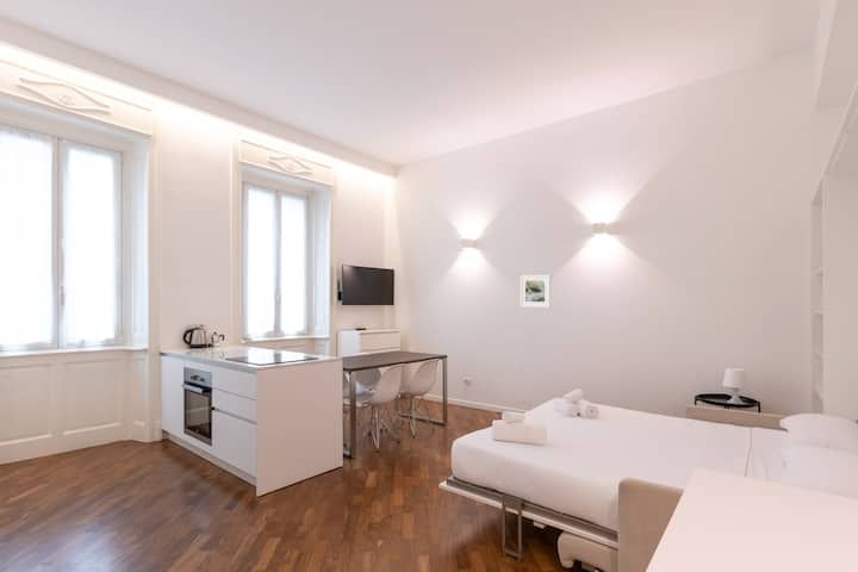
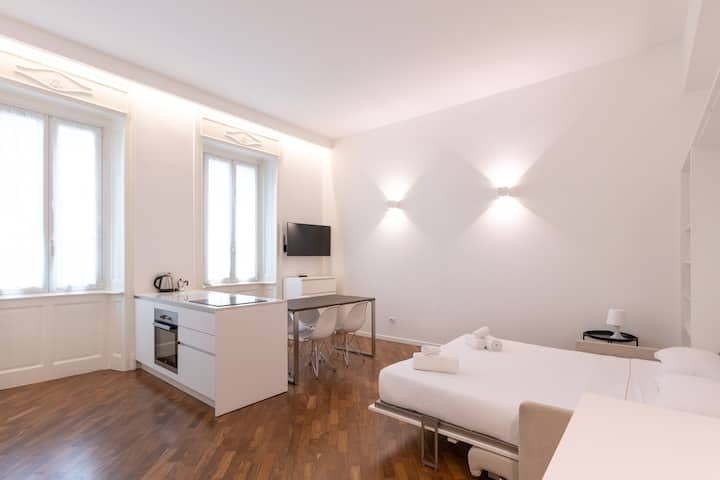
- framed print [520,274,552,309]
